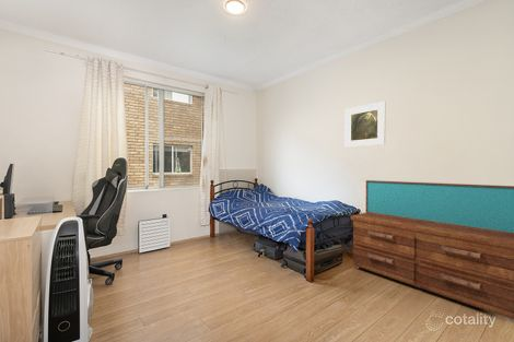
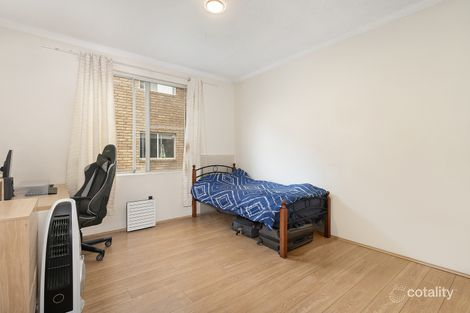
- dresser [349,179,514,323]
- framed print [344,101,386,149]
